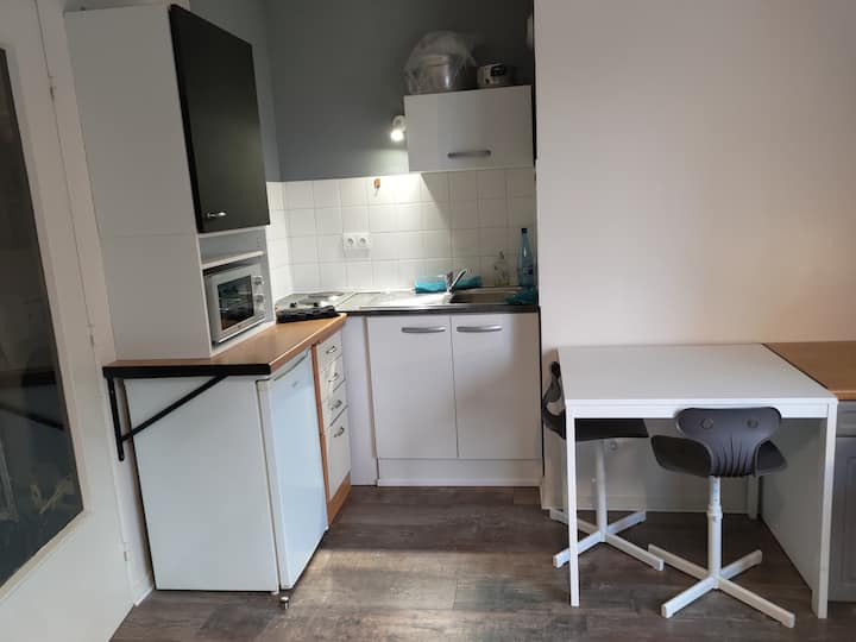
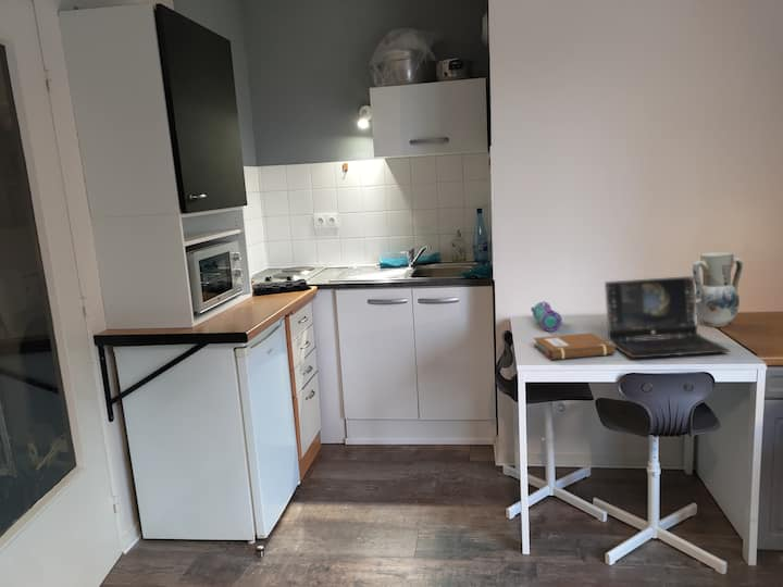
+ pencil case [530,300,563,333]
+ vase [692,251,744,328]
+ notebook [533,332,617,361]
+ laptop computer [604,275,732,359]
